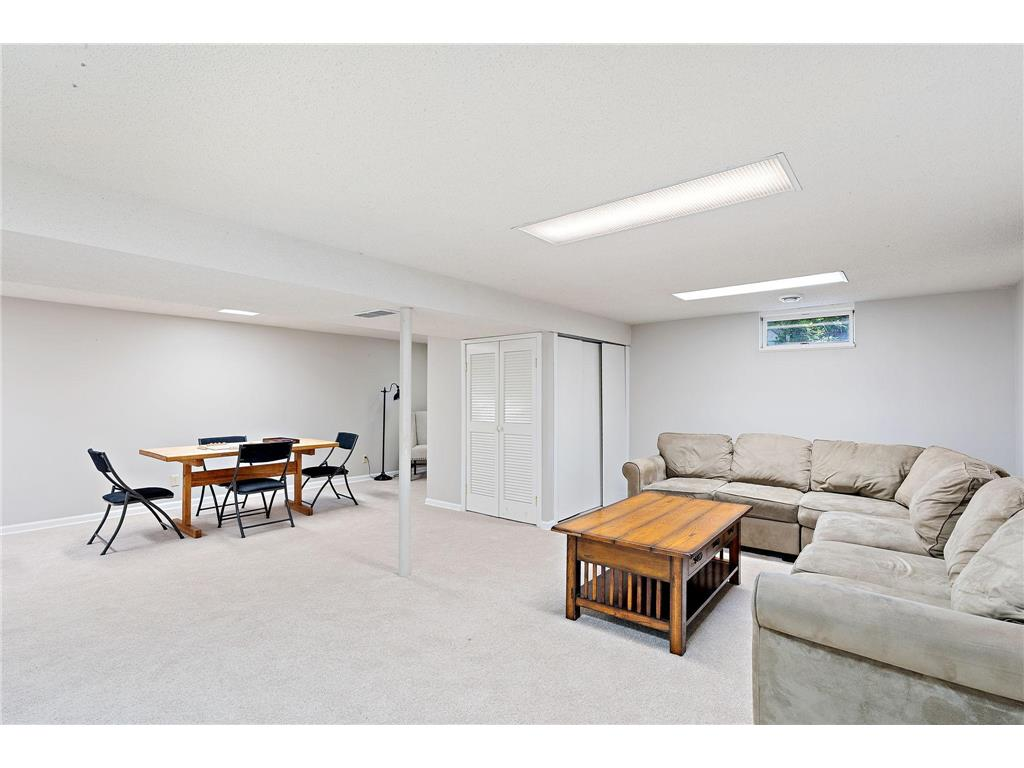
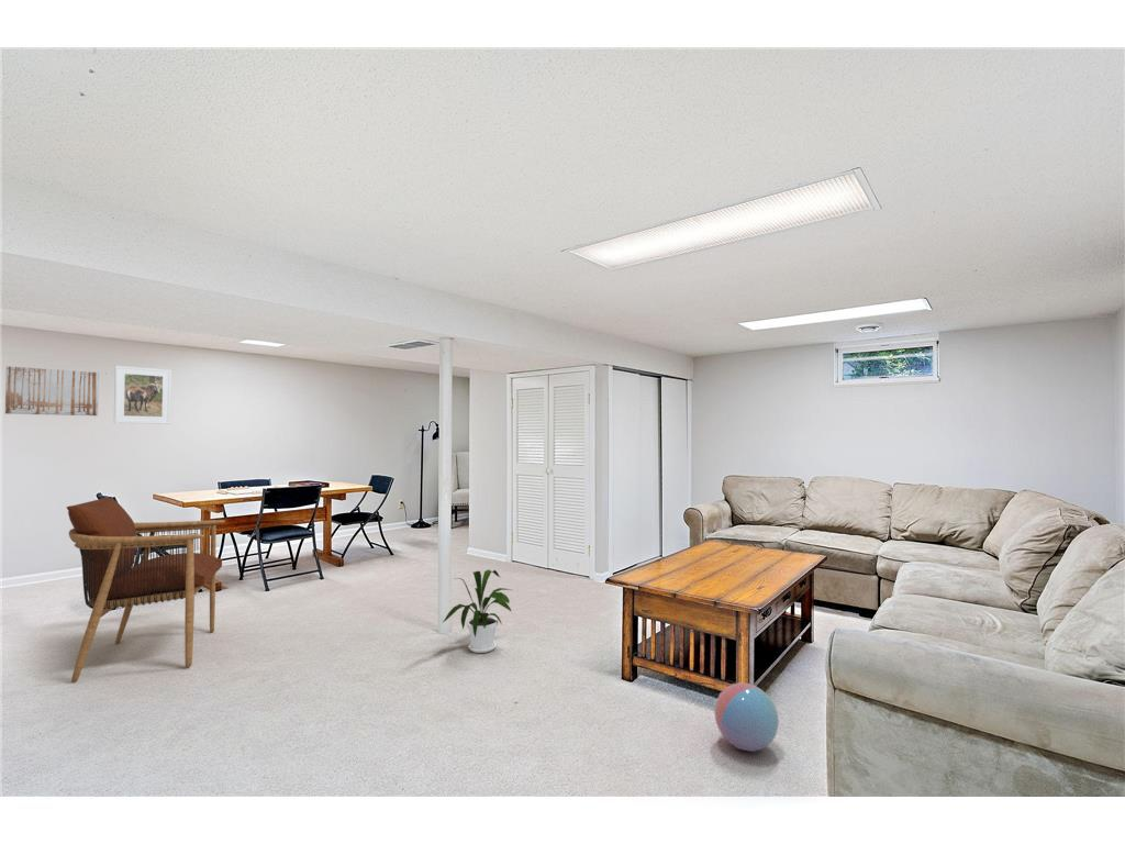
+ wall art [4,365,100,417]
+ armchair [65,497,226,684]
+ ball [713,681,780,753]
+ house plant [442,568,512,654]
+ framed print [113,365,172,425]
